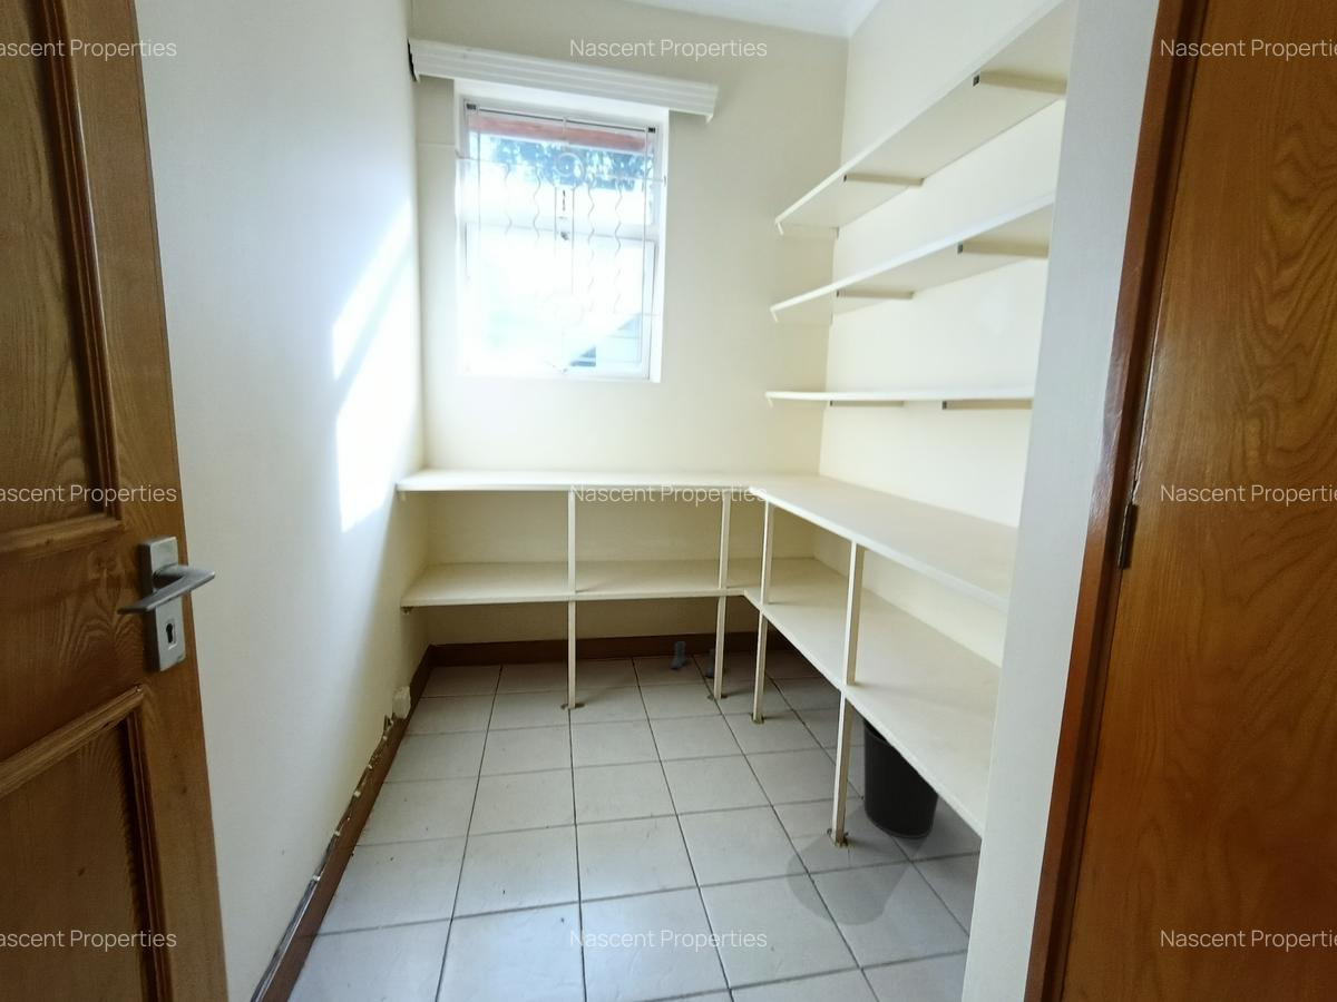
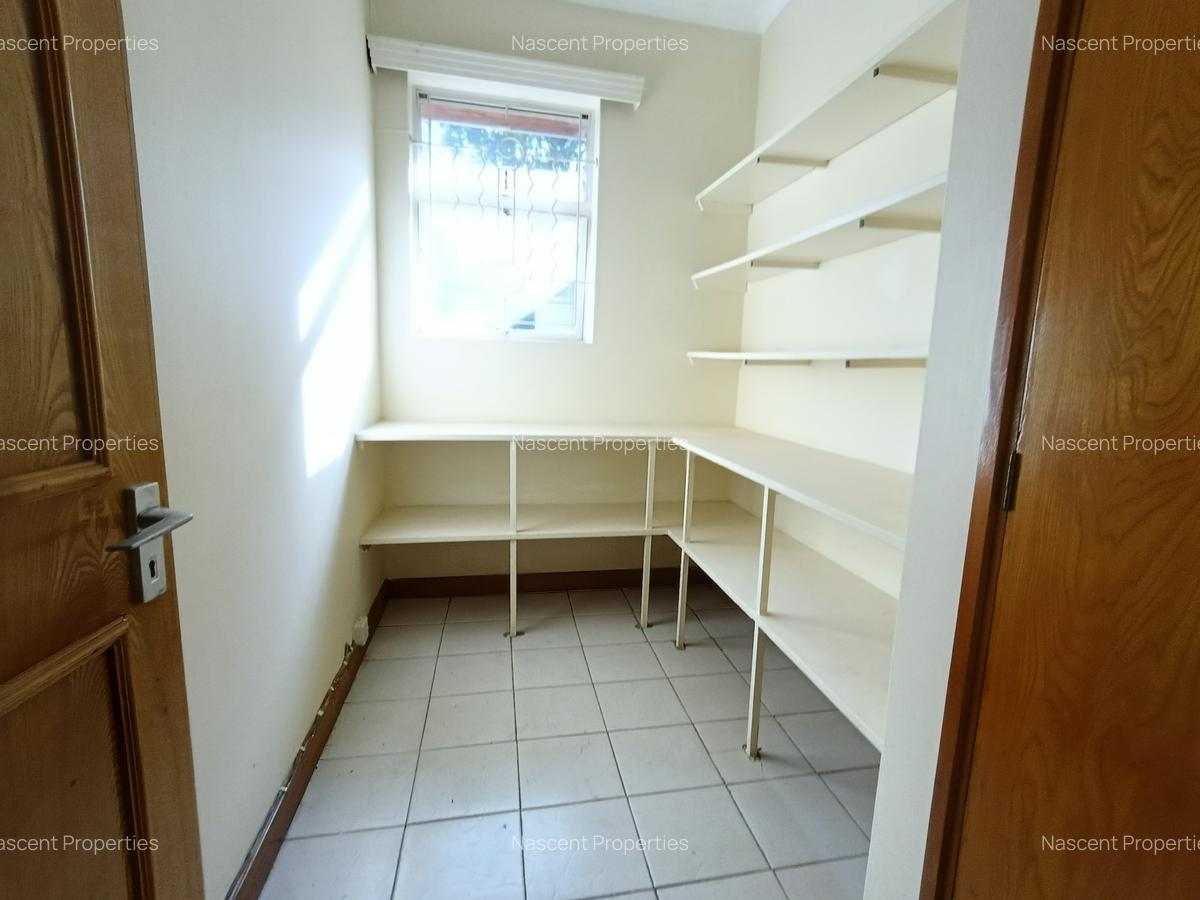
- wastebasket [861,716,940,839]
- boots [668,640,716,679]
